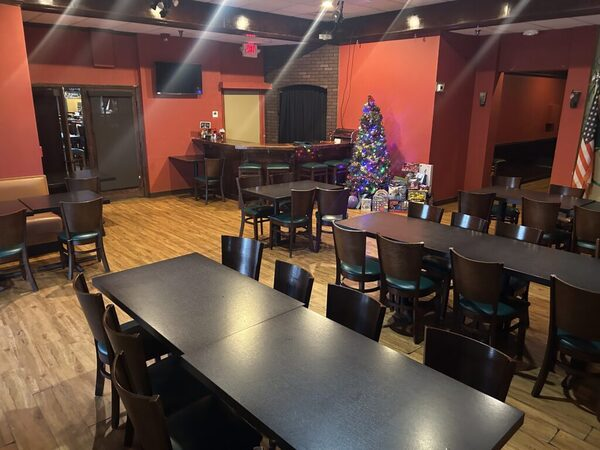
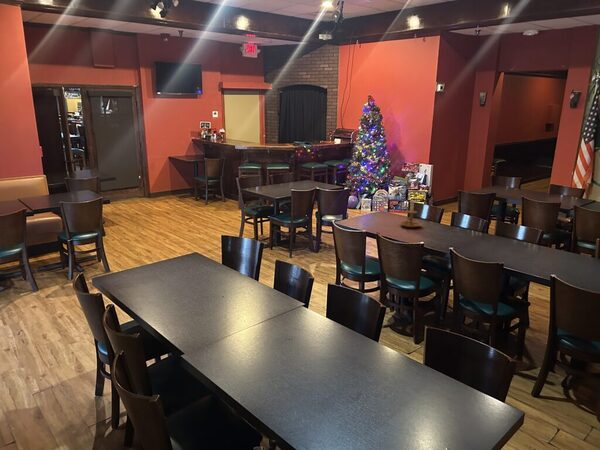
+ candle holder [399,198,423,228]
